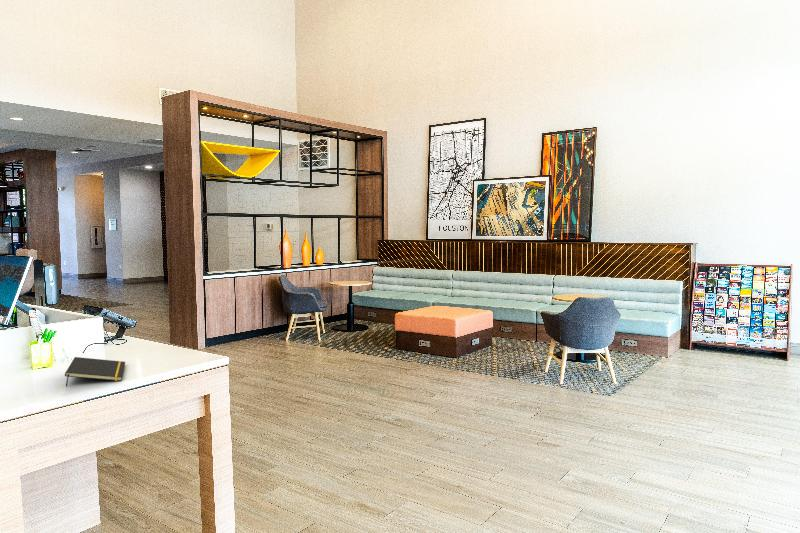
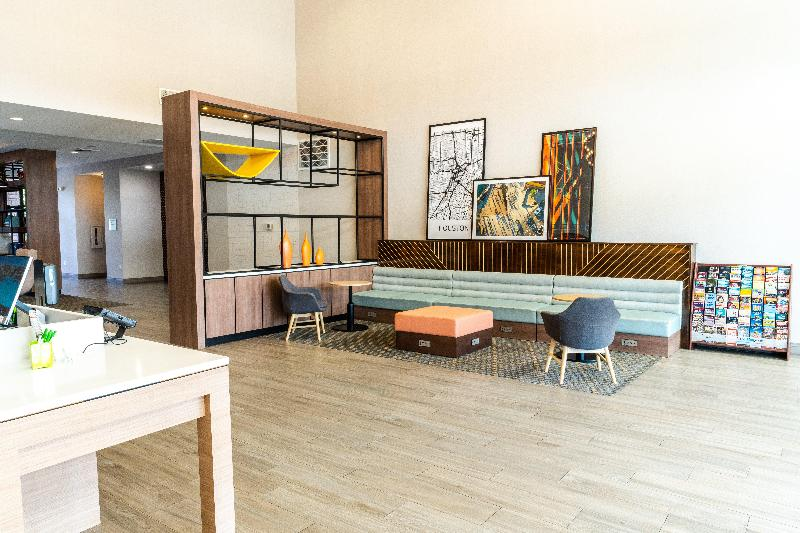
- notepad [64,356,126,388]
